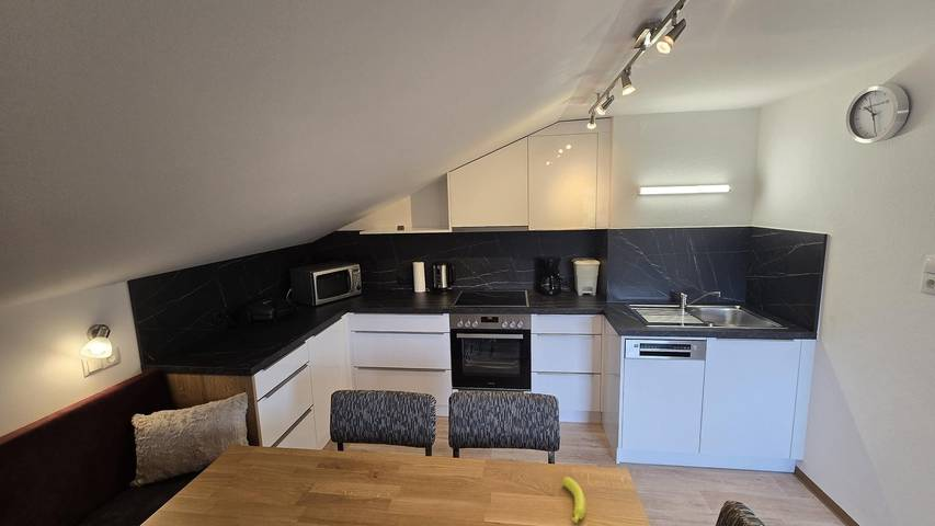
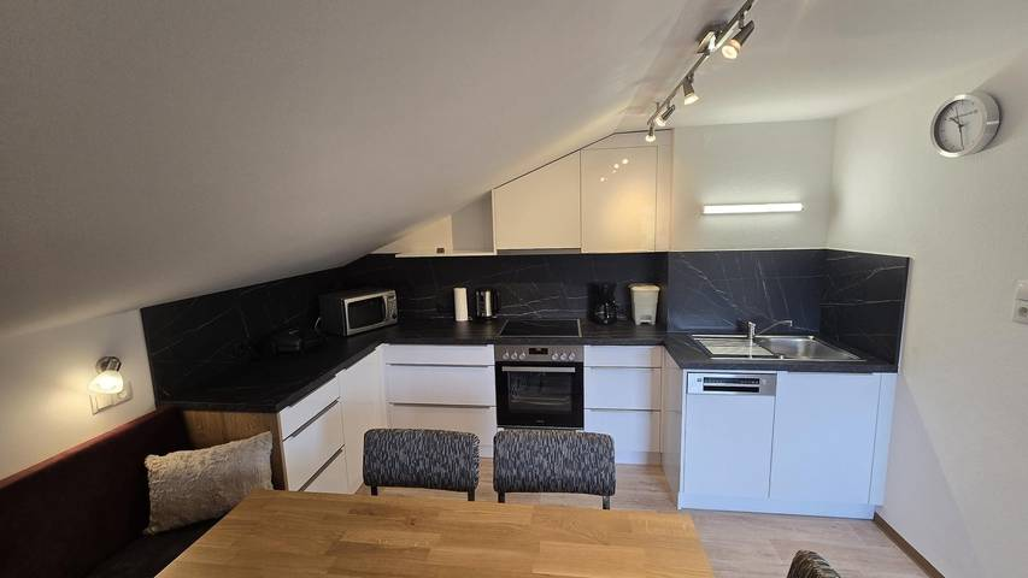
- banana [561,476,588,524]
